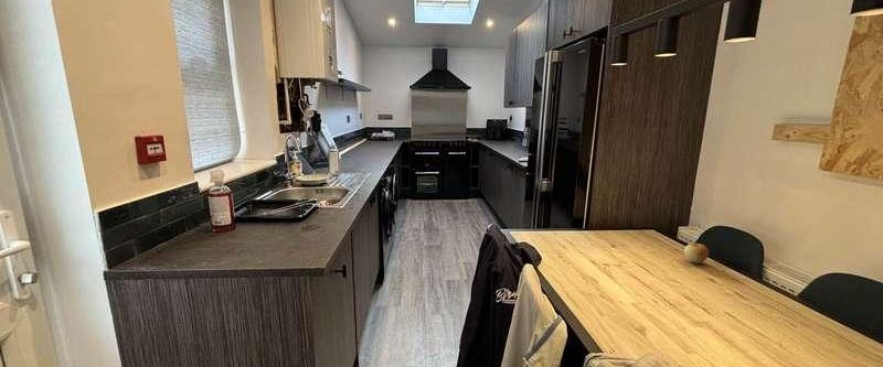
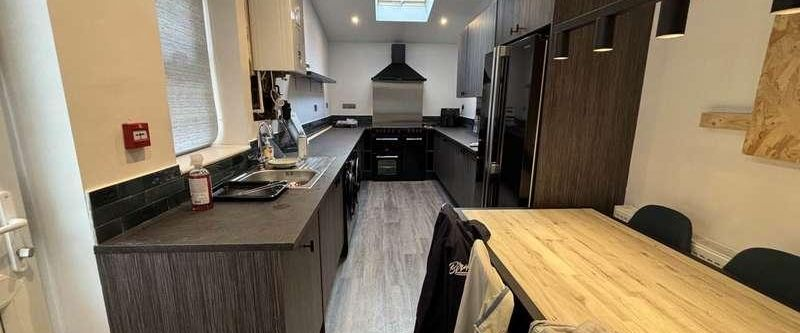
- apple [683,242,710,265]
